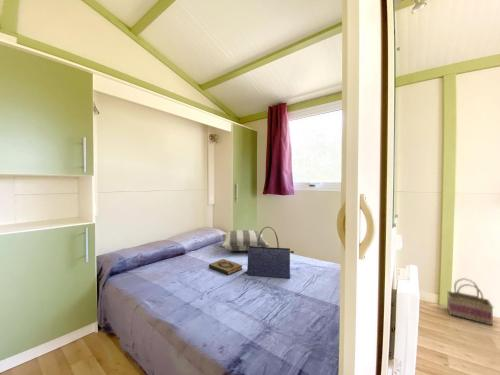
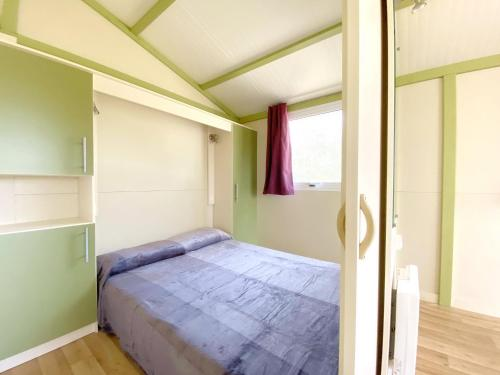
- tote bag [246,226,295,279]
- basket [446,277,495,326]
- hardback book [208,258,243,276]
- pillow [219,229,271,252]
